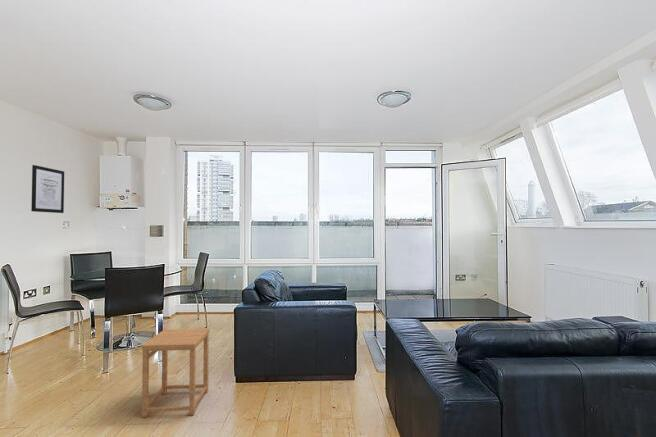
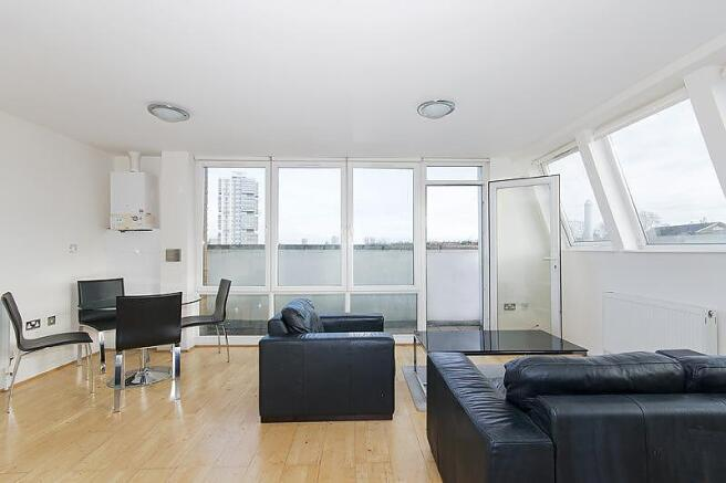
- side table [140,328,211,418]
- wall art [30,164,65,214]
